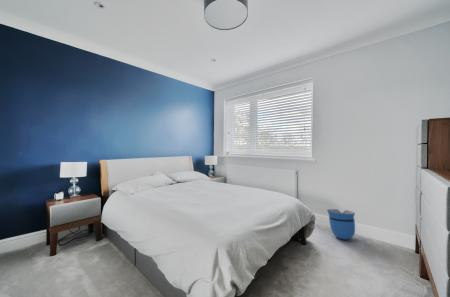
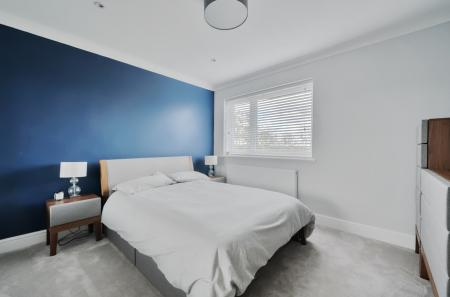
- sun visor [326,208,356,241]
